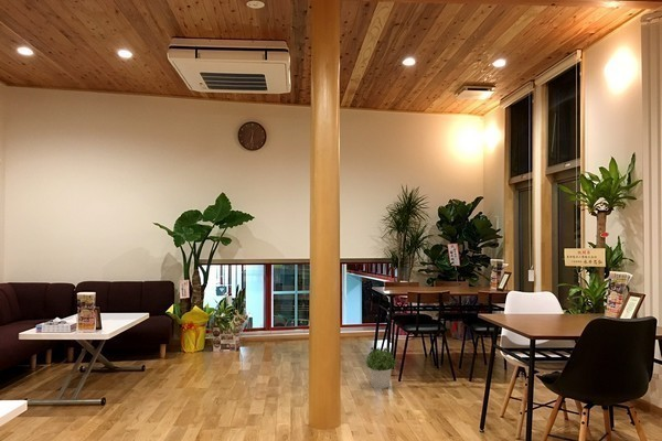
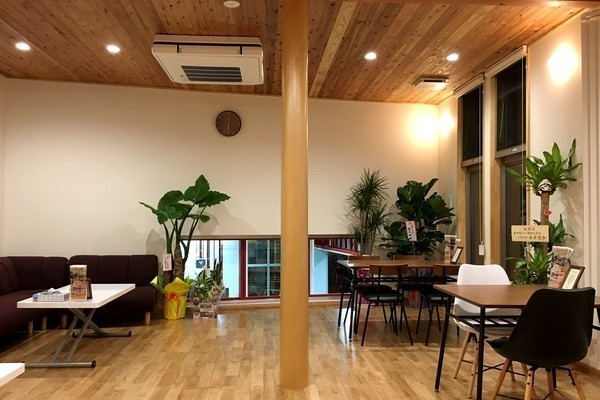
- potted plant [365,346,398,389]
